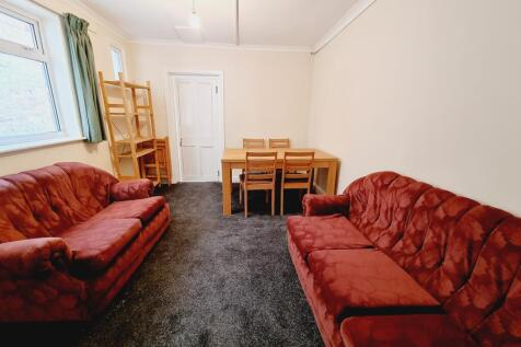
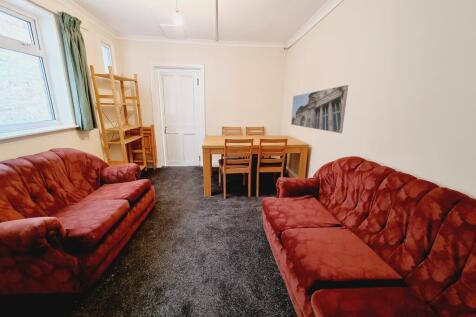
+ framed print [290,84,349,134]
